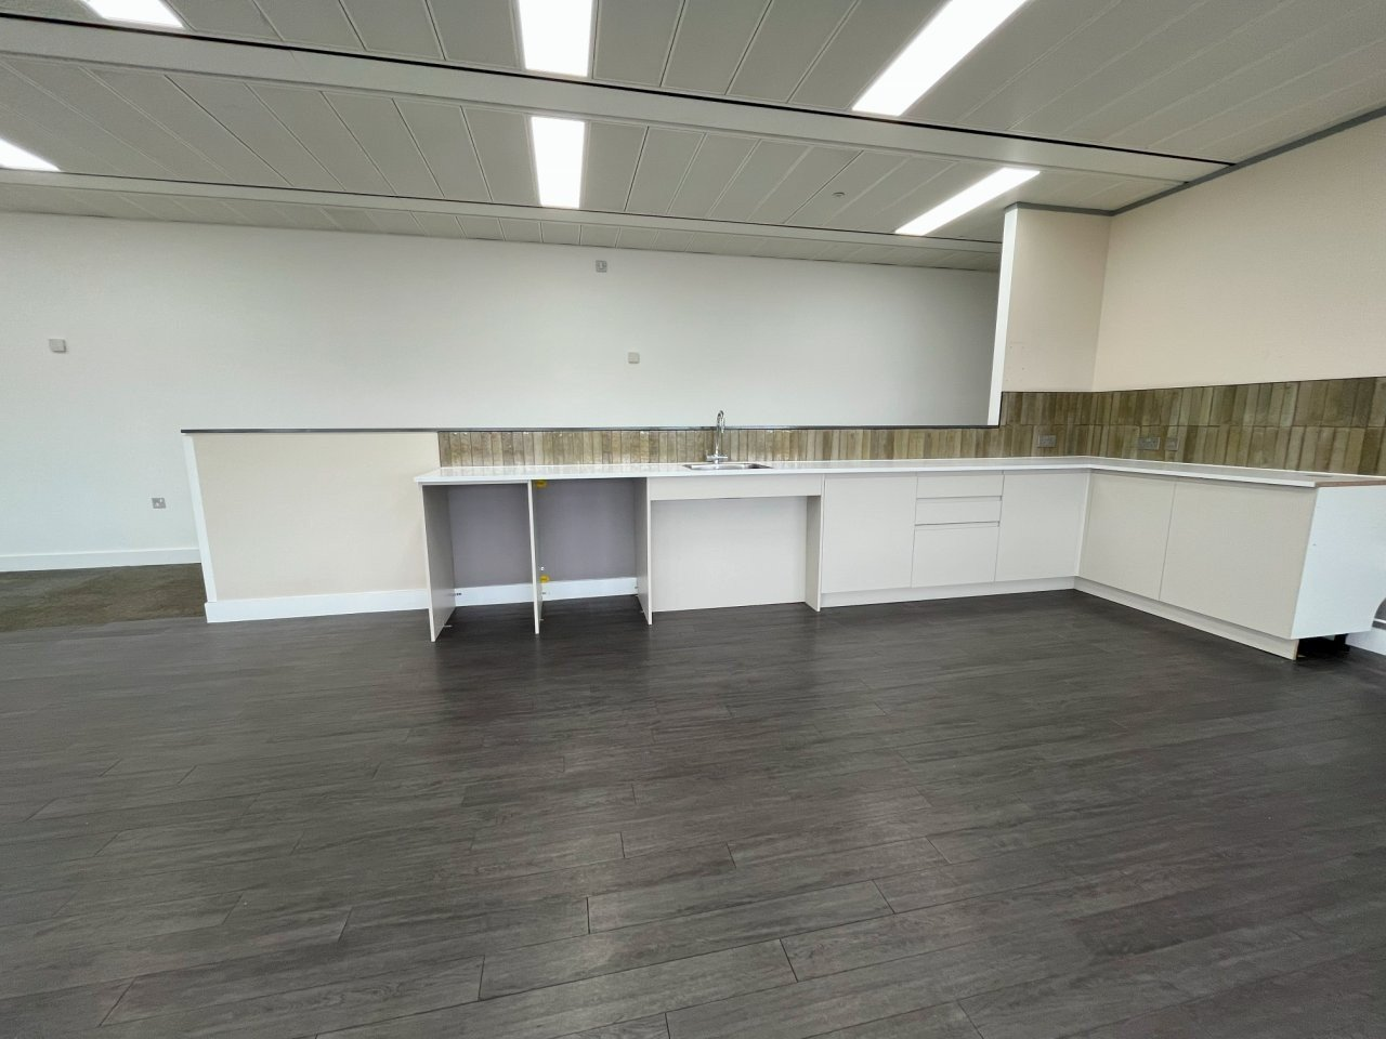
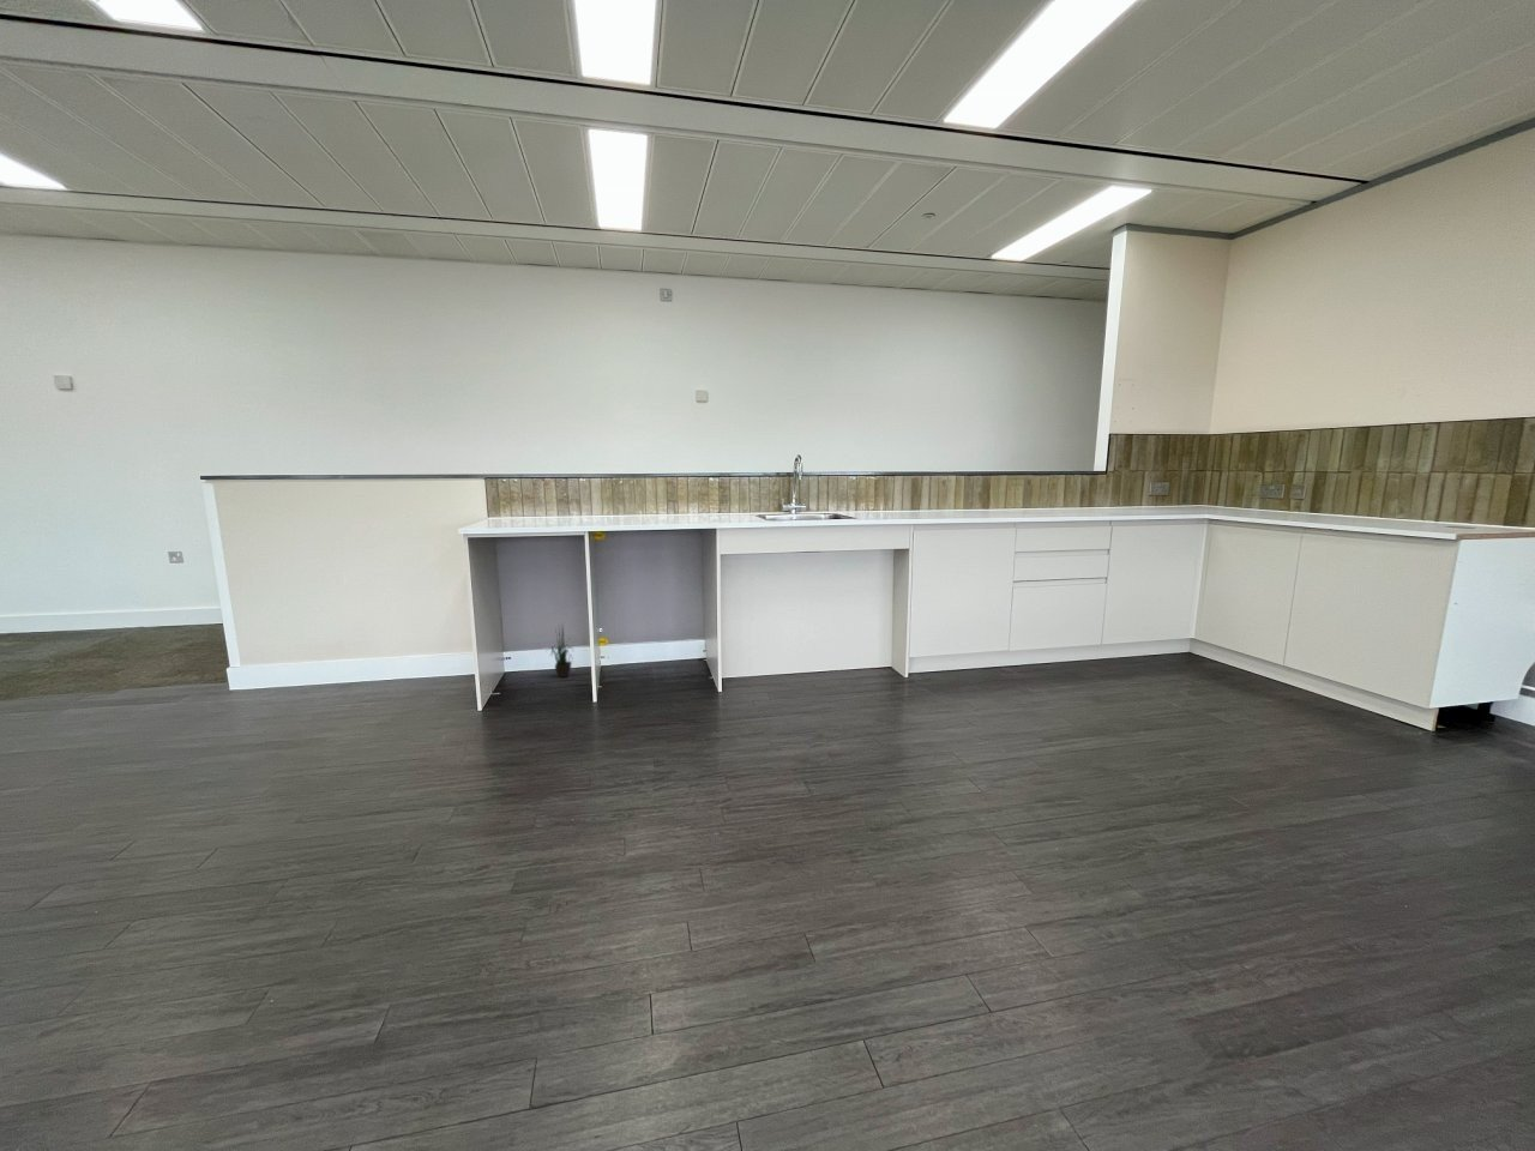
+ potted plant [546,621,574,678]
